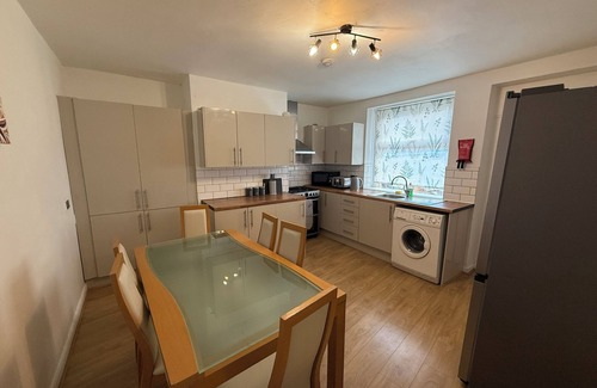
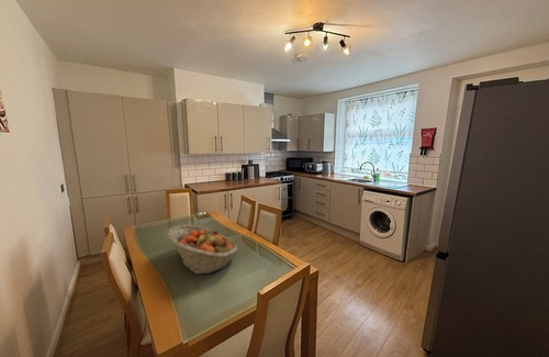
+ fruit basket [166,224,238,275]
